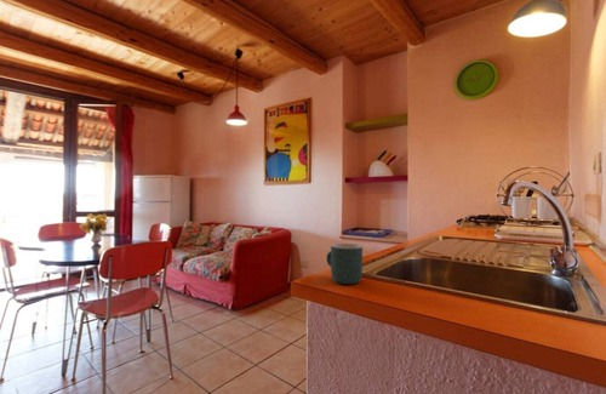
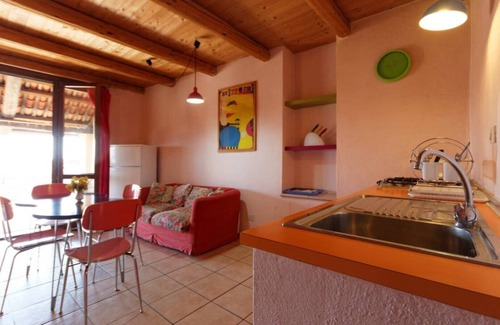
- mug [326,242,364,285]
